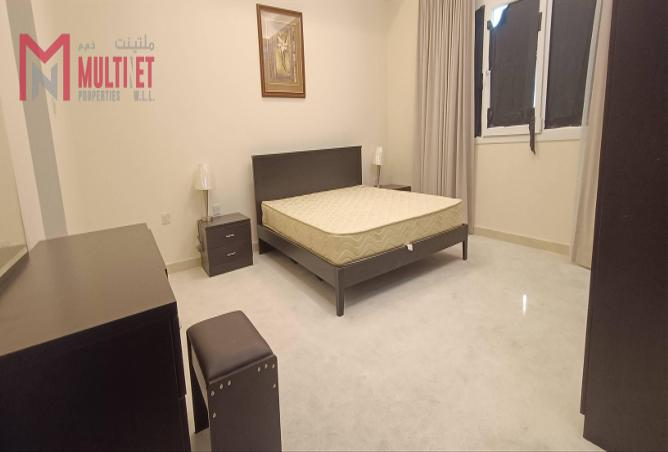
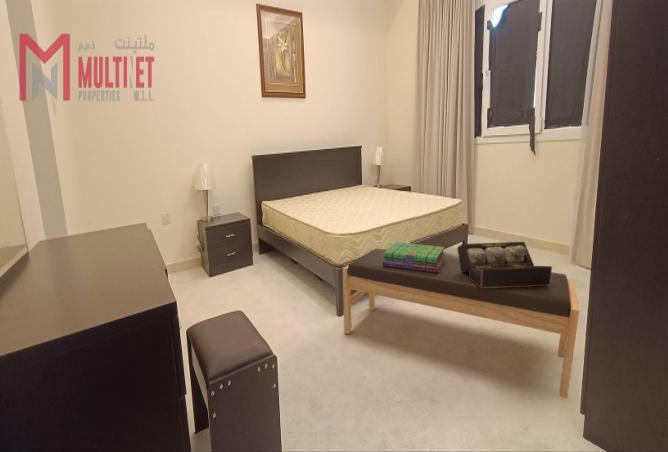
+ bench [342,248,580,399]
+ decorative box [456,241,553,288]
+ stack of books [382,241,447,273]
